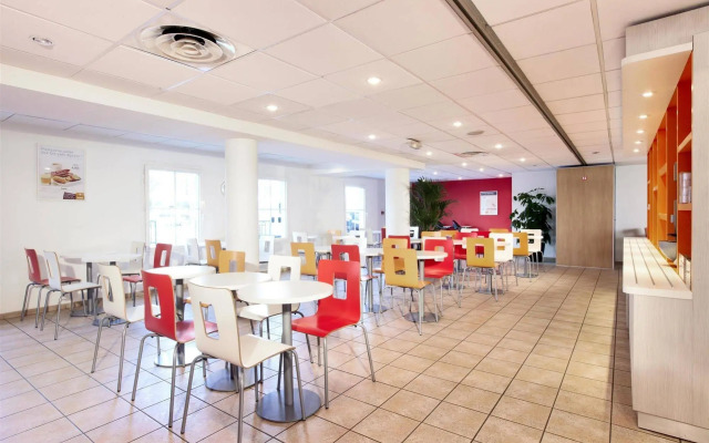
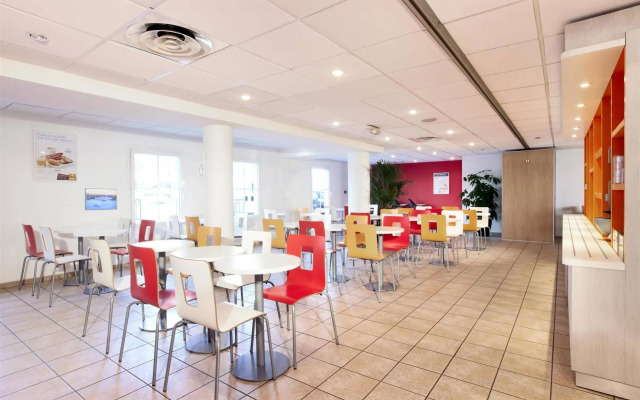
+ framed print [84,187,118,211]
